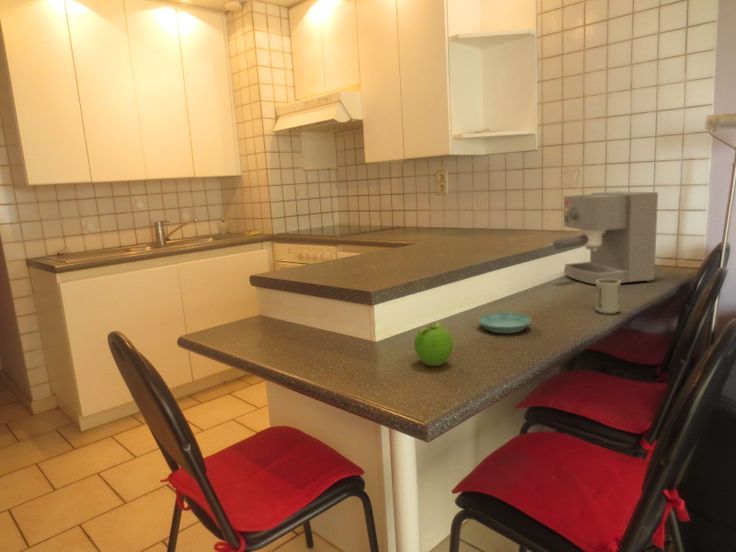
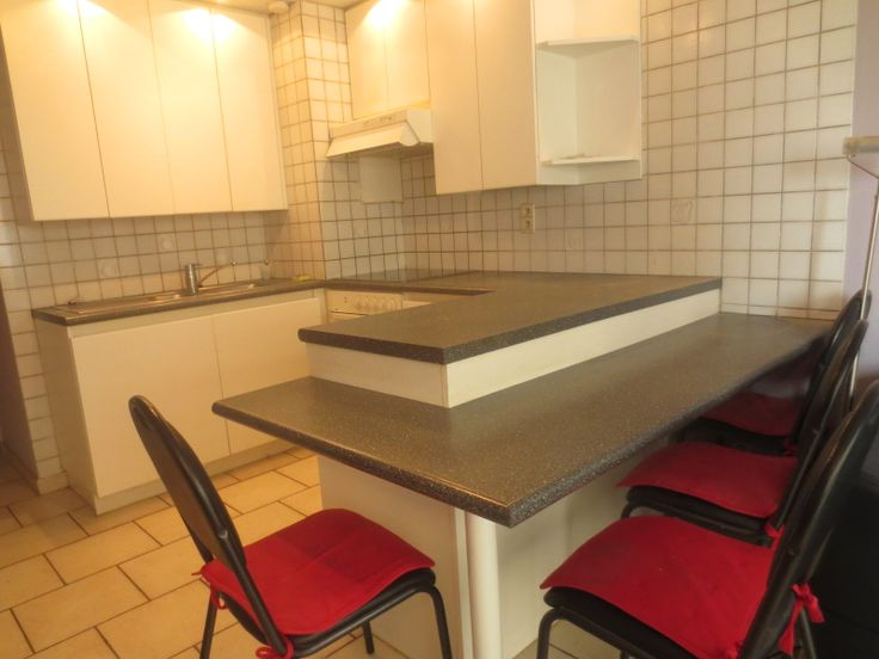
- fruit [413,321,454,367]
- cup [595,279,622,315]
- coffee maker [552,190,659,285]
- saucer [477,312,532,334]
